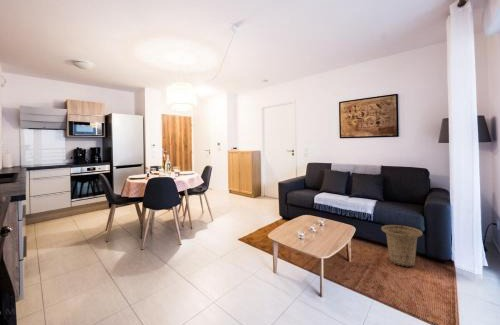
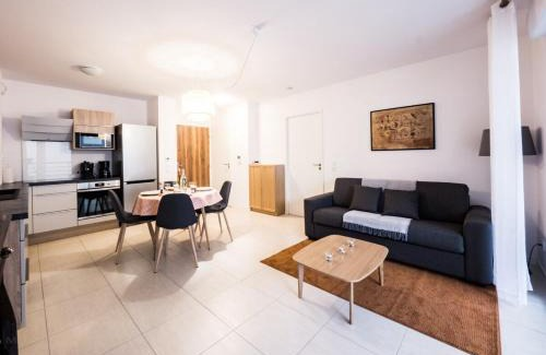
- basket [380,224,423,267]
